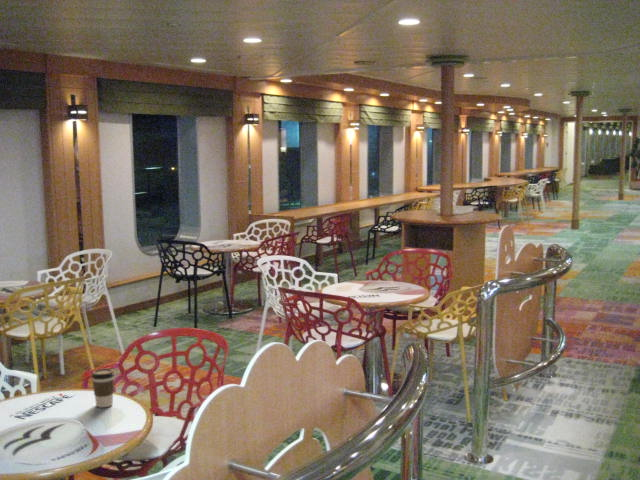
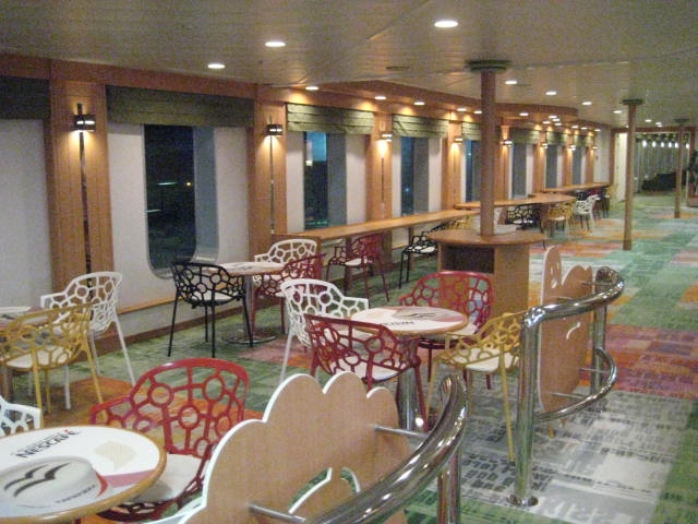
- coffee cup [91,367,115,408]
